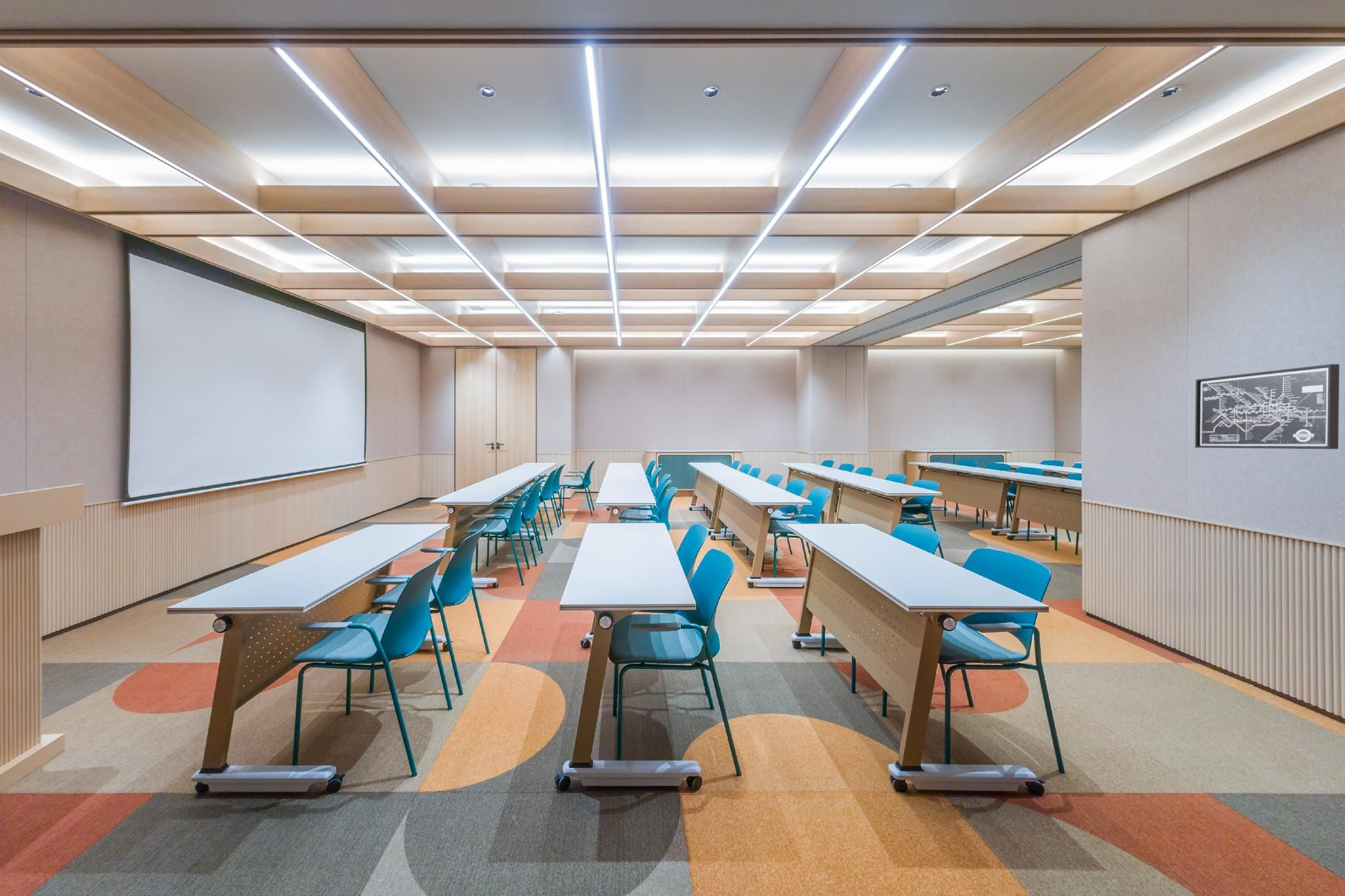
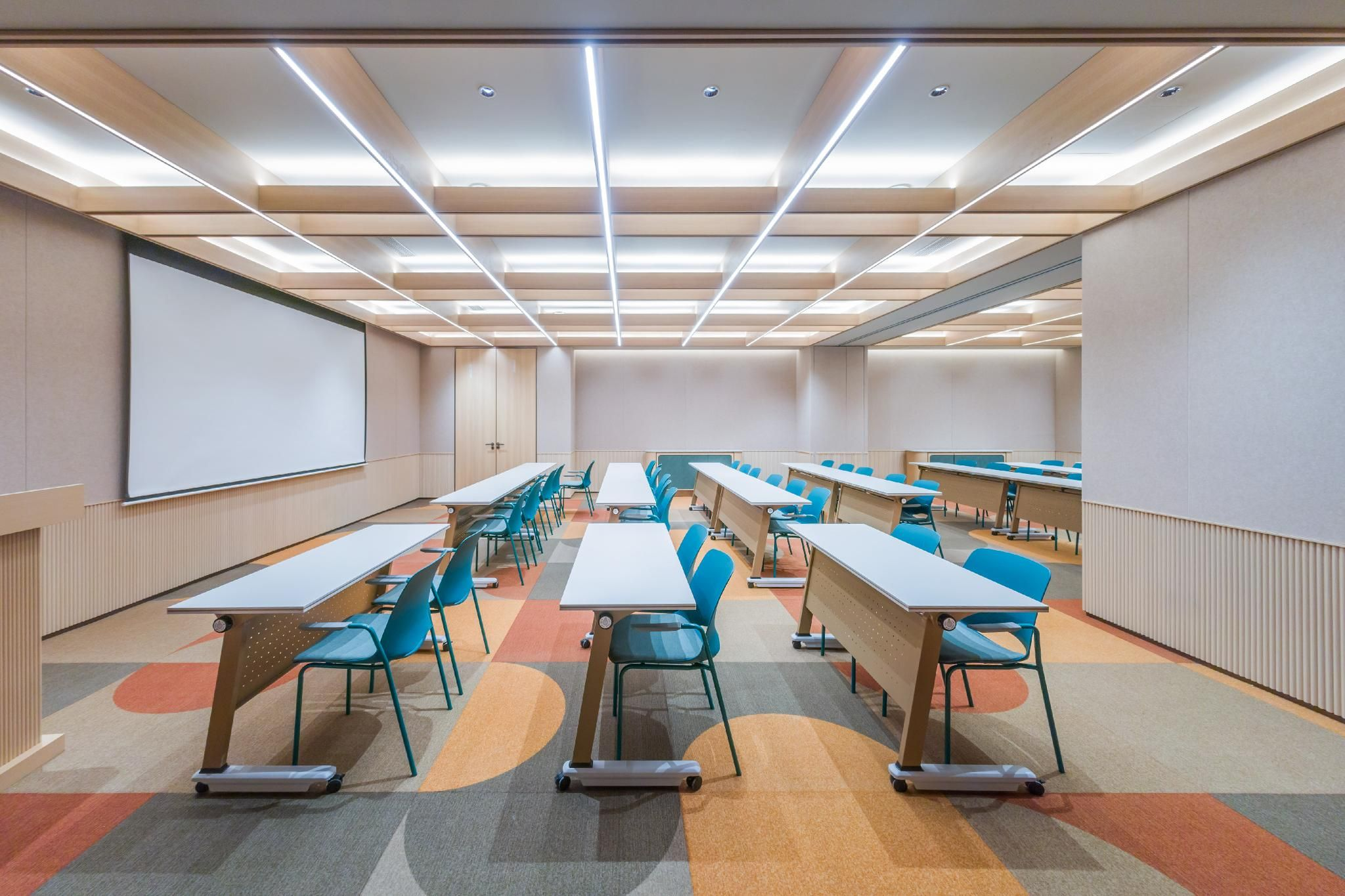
- wall art [1195,364,1340,450]
